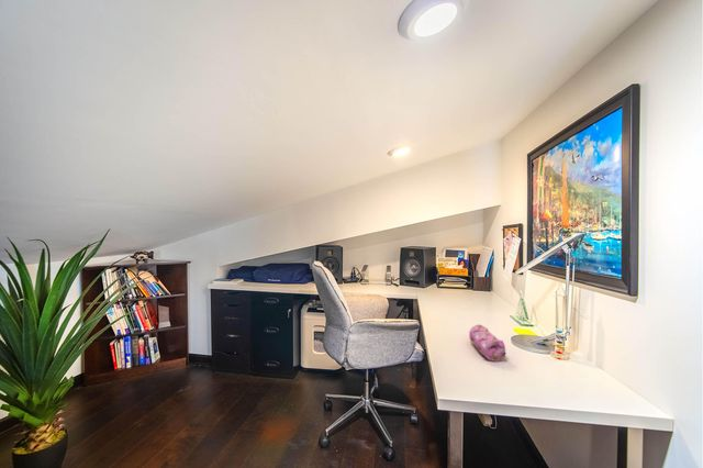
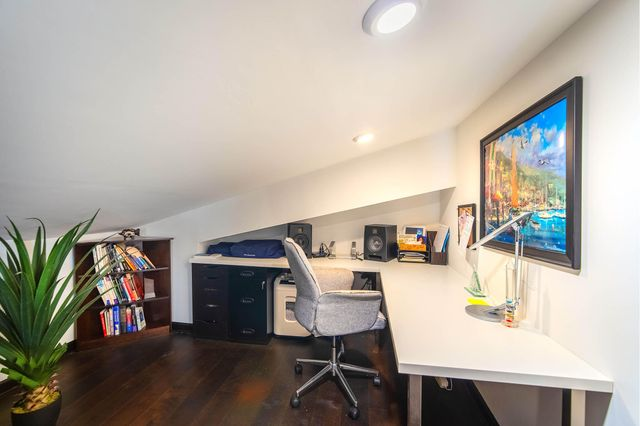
- pencil case [468,324,507,363]
